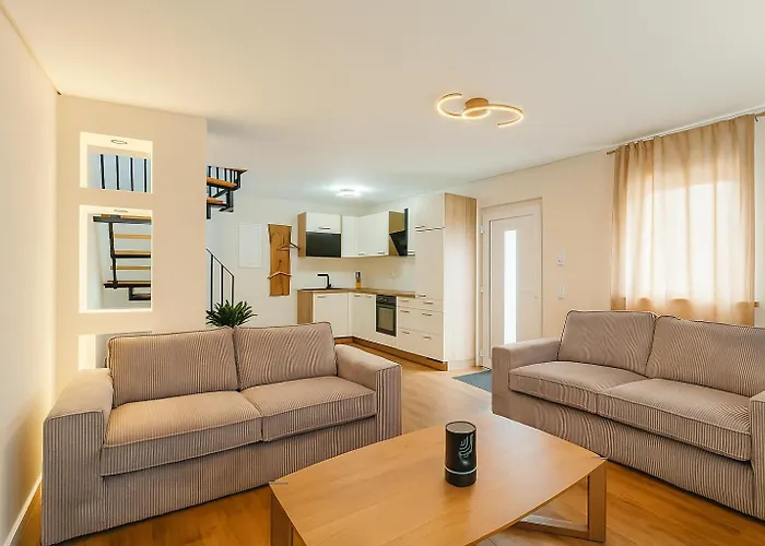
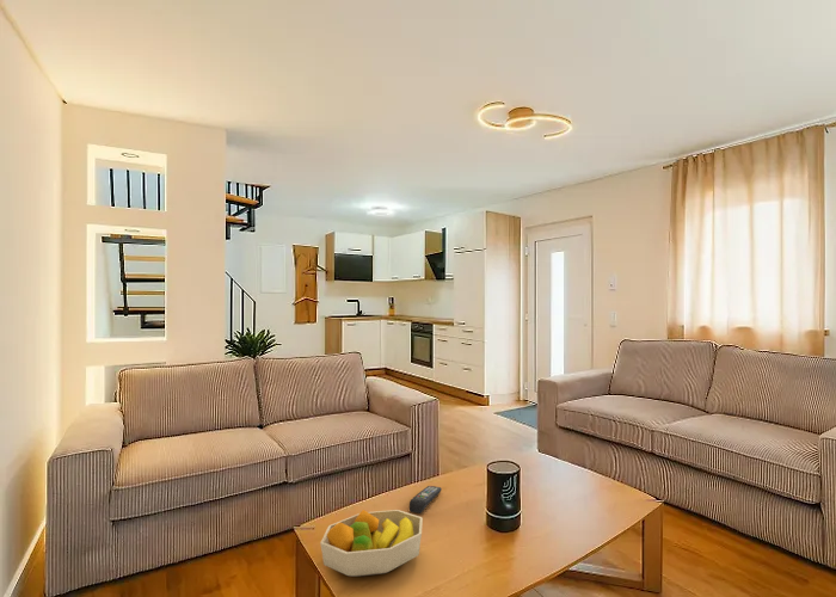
+ fruit bowl [319,509,424,578]
+ remote control [408,485,443,515]
